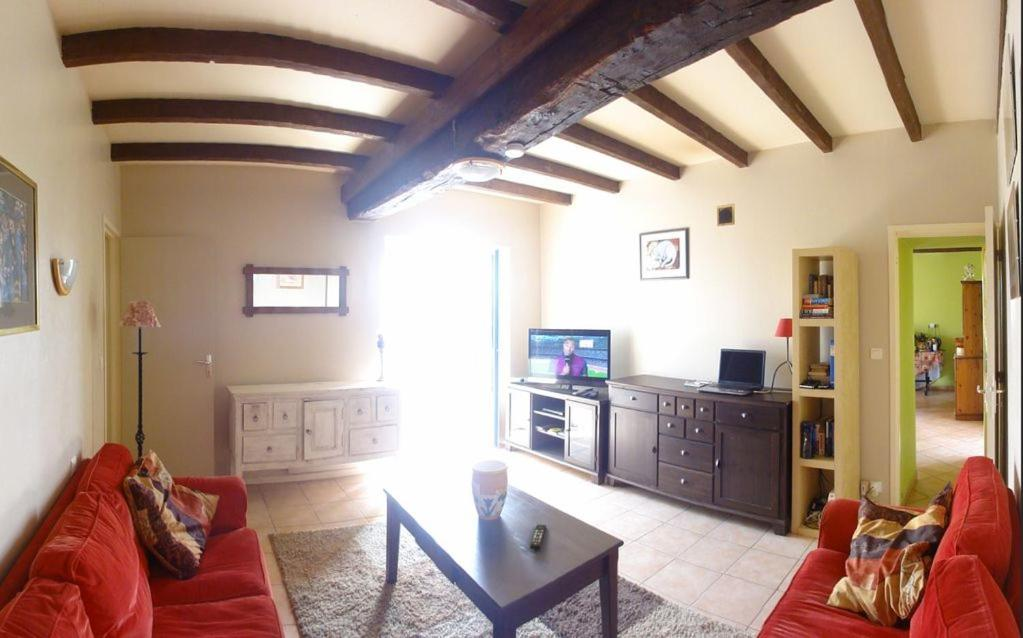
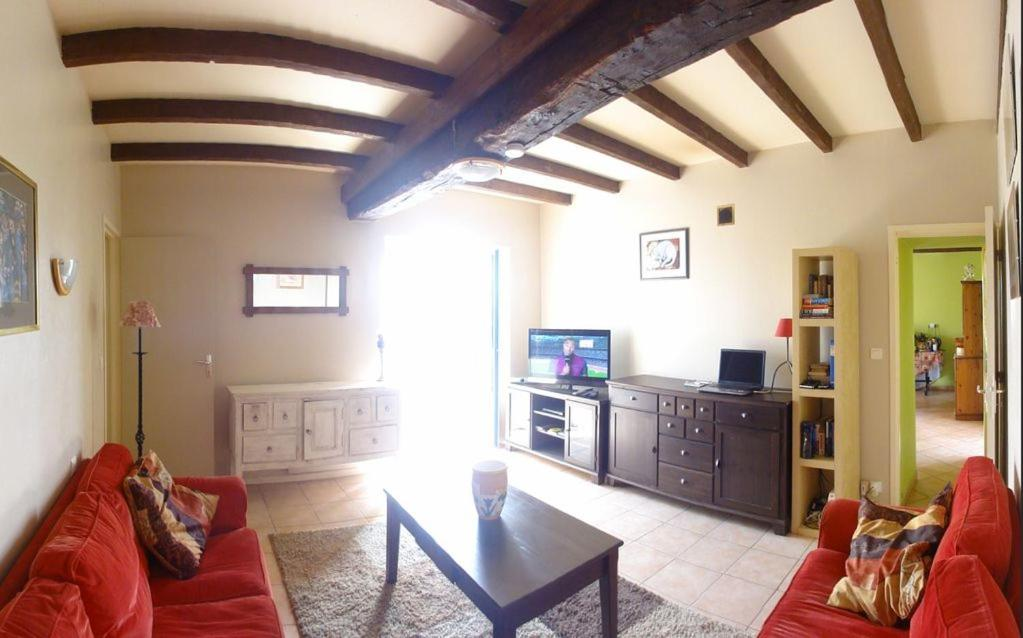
- remote control [529,523,547,550]
